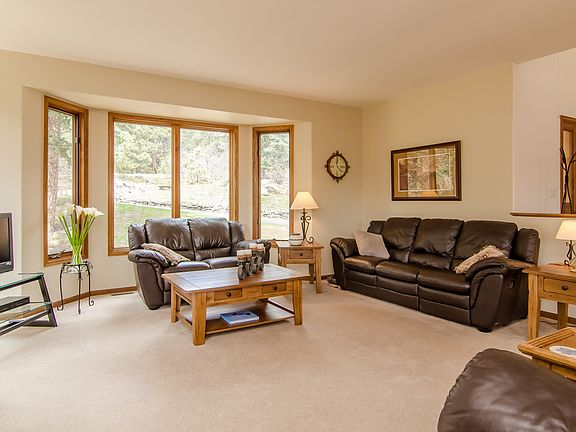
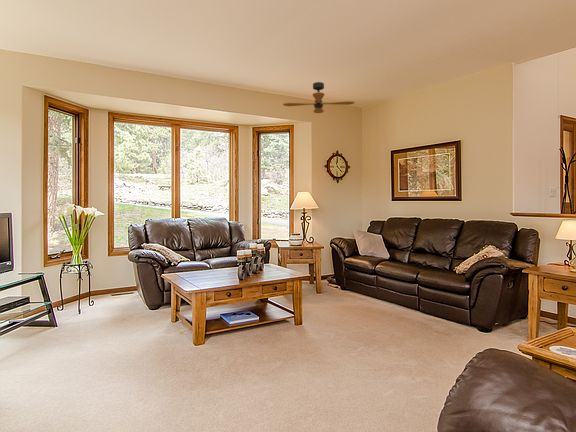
+ ceiling fan [282,81,356,114]
